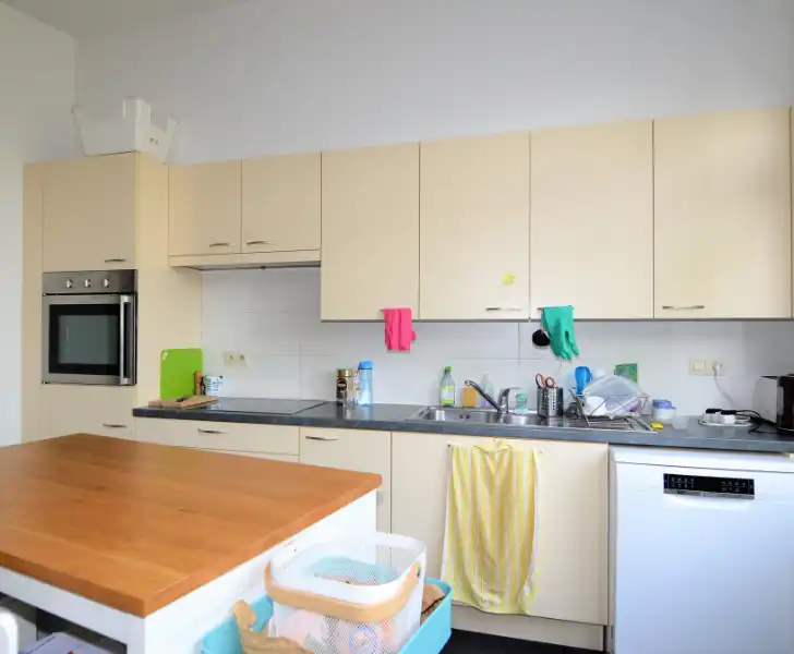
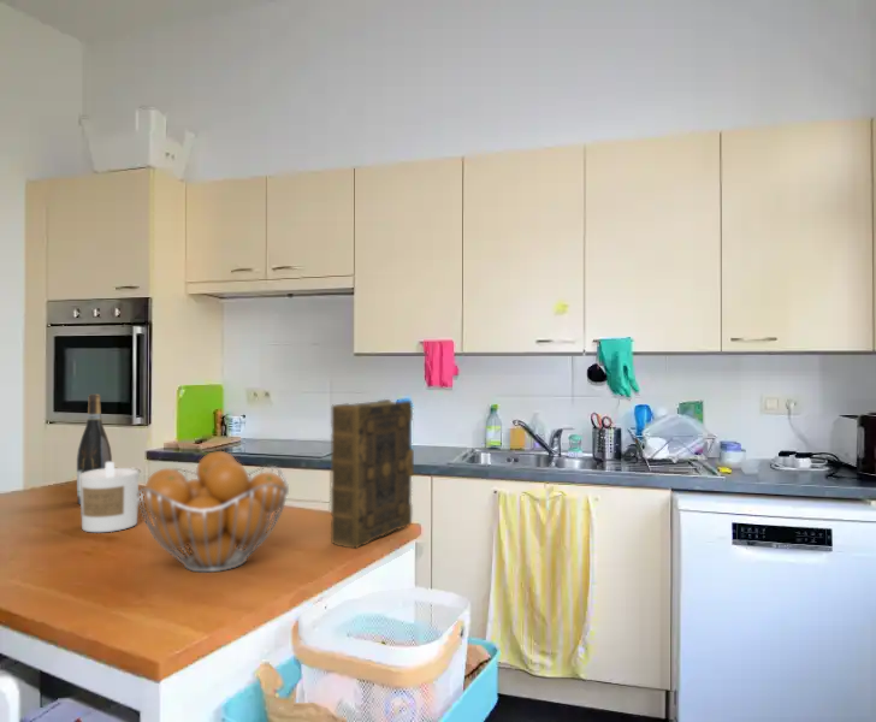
+ book [330,398,415,550]
+ fruit basket [137,450,290,573]
+ candle [79,461,140,533]
+ wine bottle [76,393,113,505]
